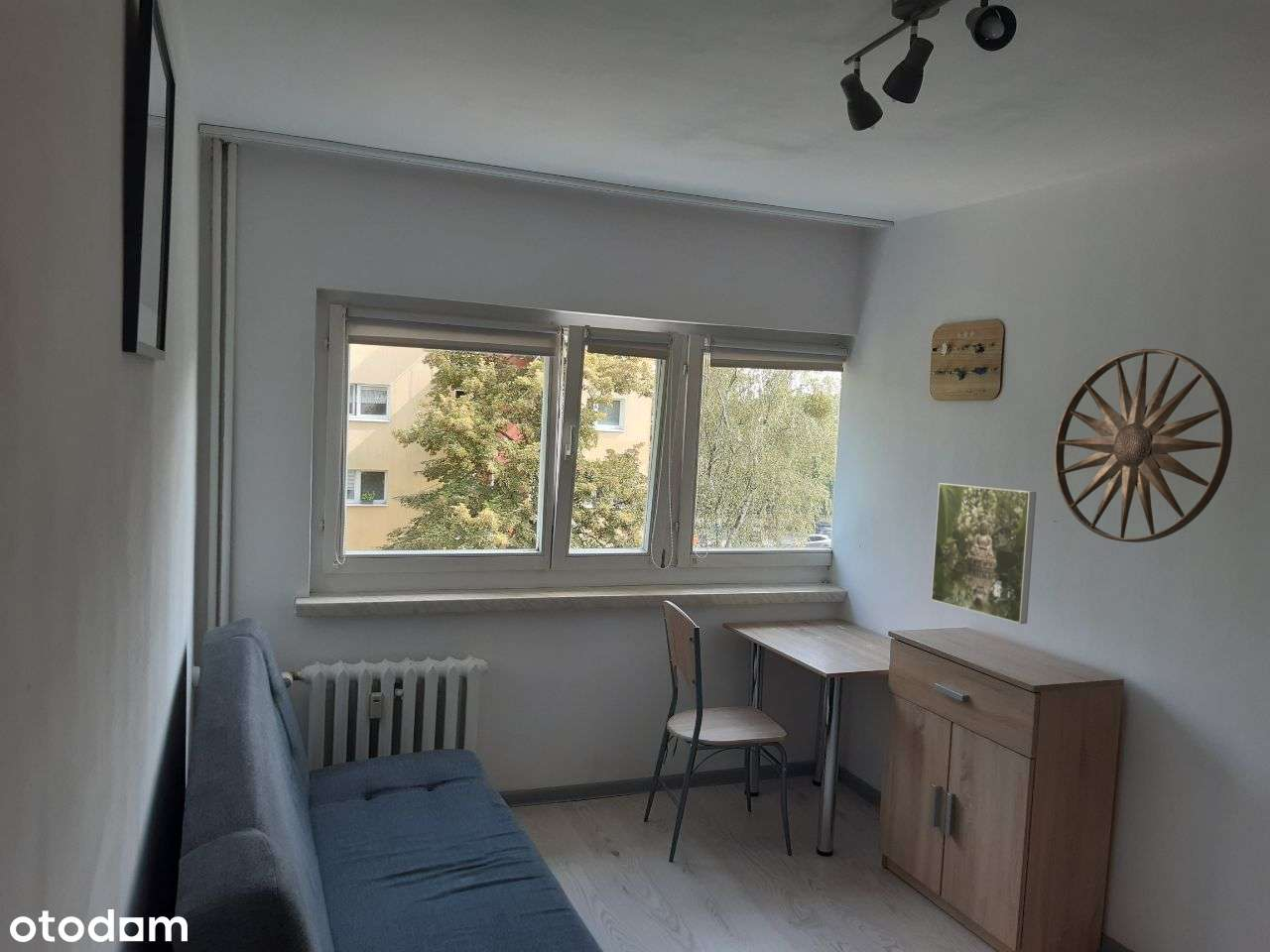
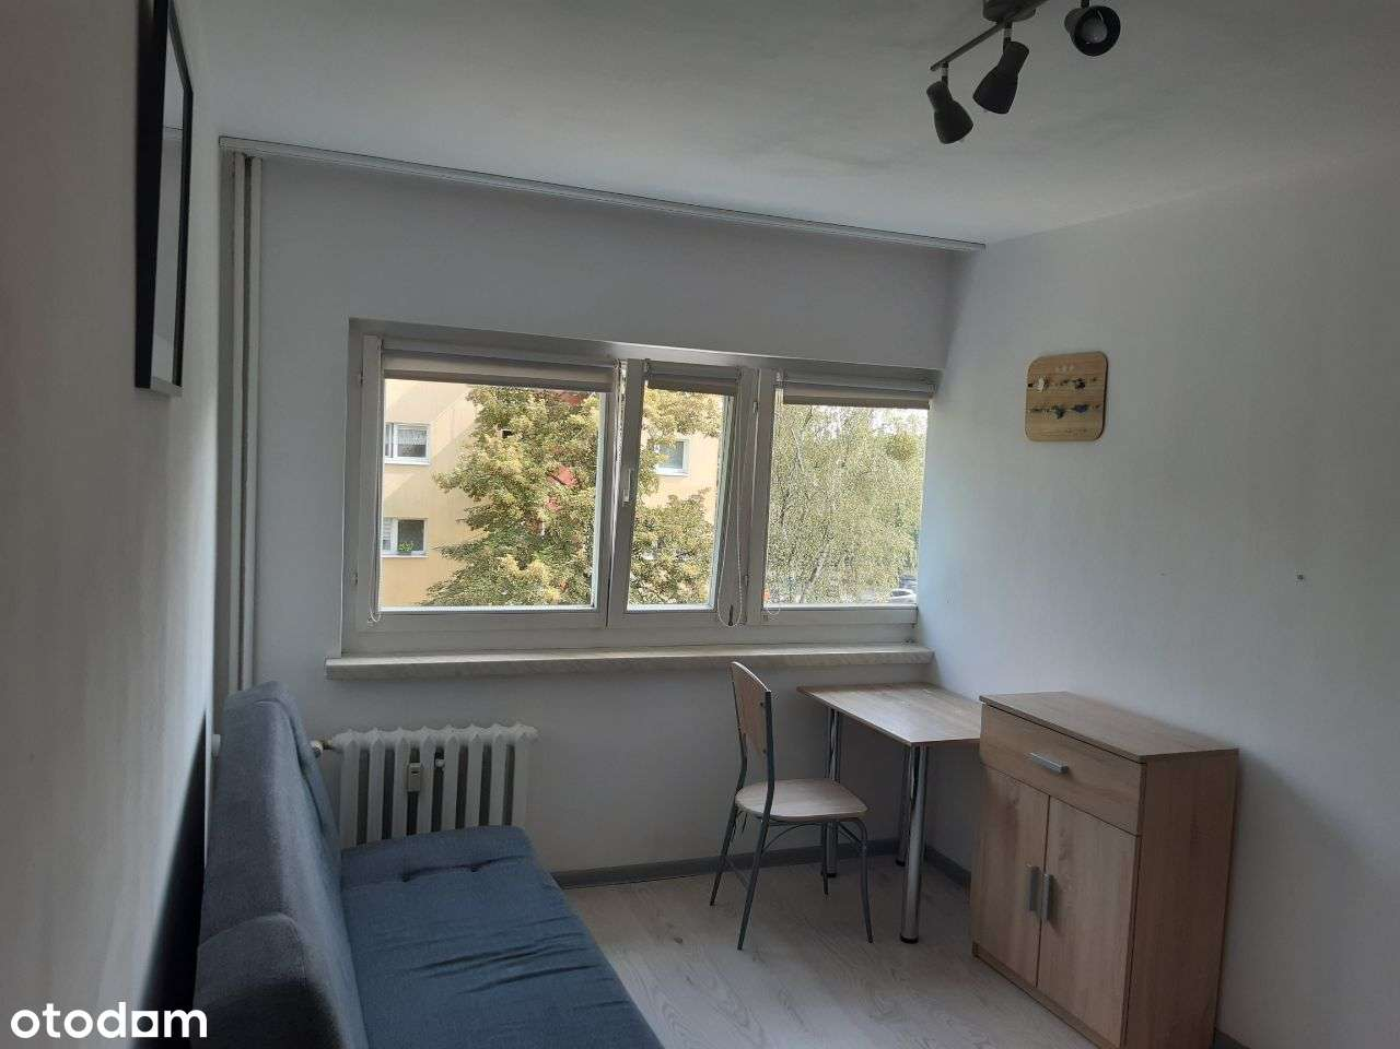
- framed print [930,482,1037,625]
- wall art [1054,348,1233,543]
